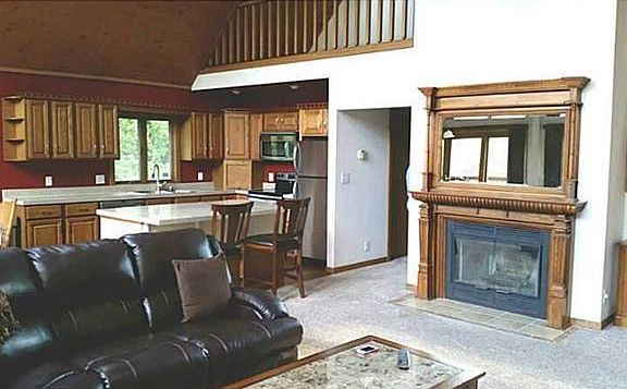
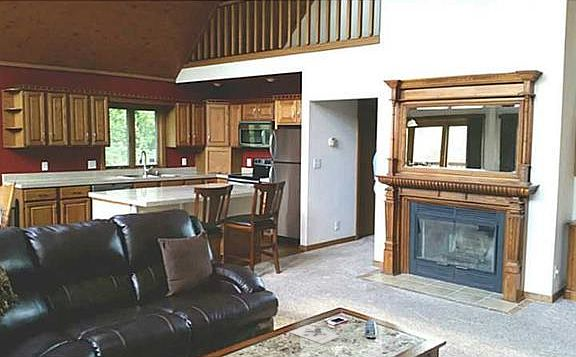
+ architectural model [289,324,341,345]
